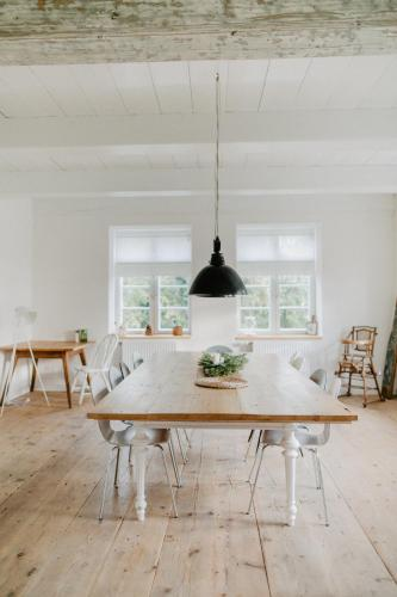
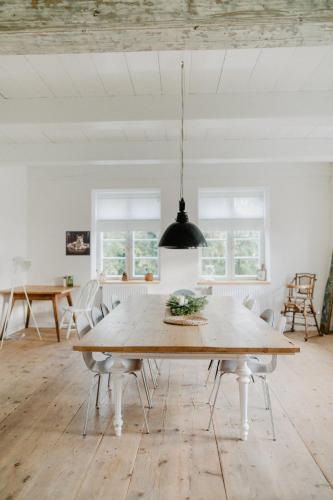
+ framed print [65,230,91,257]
